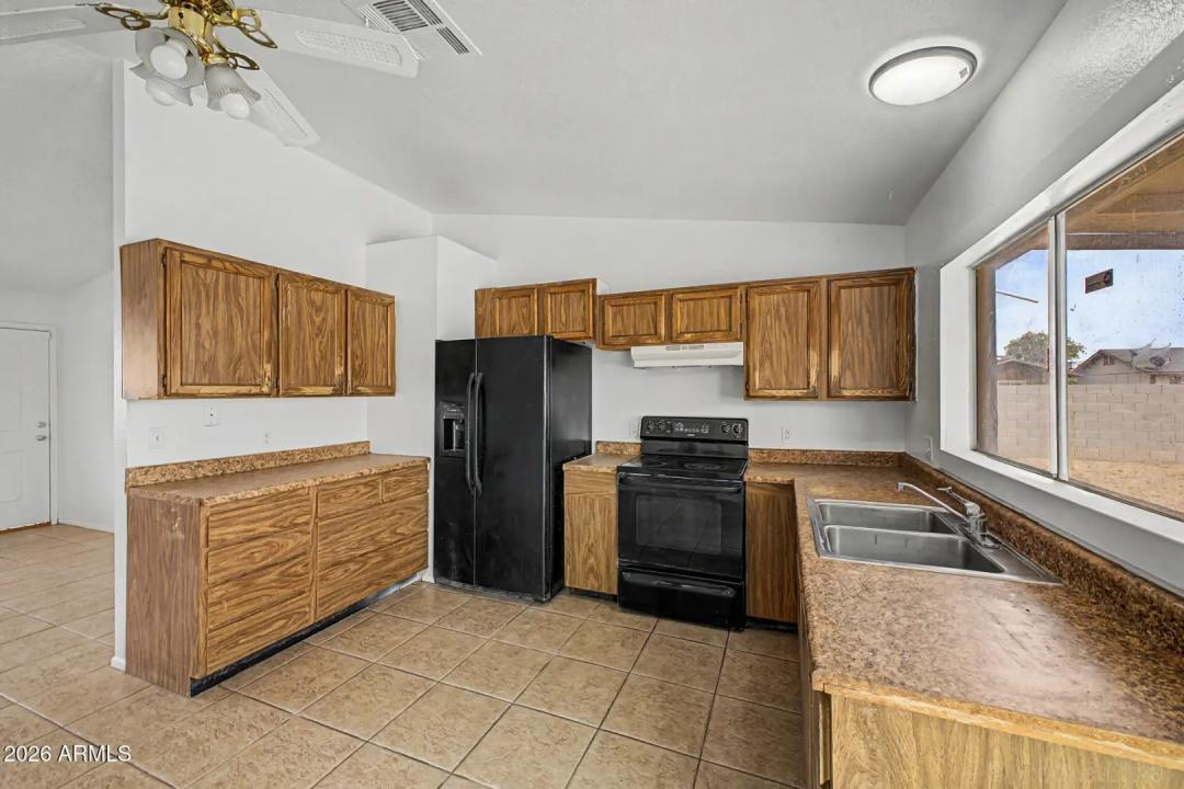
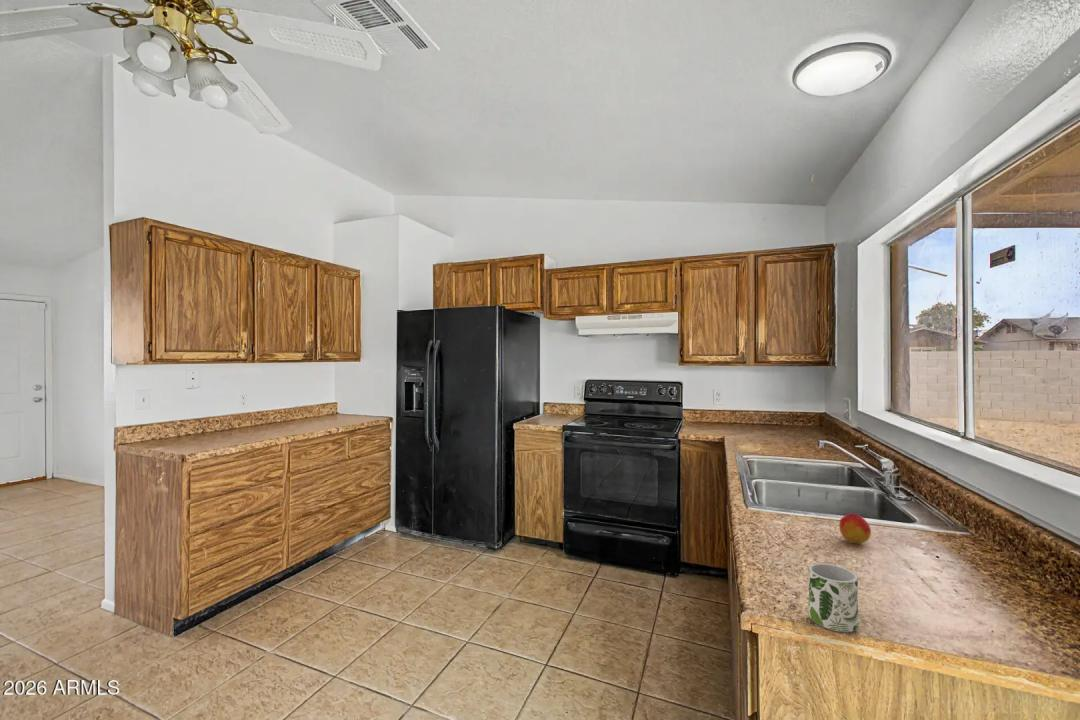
+ mug [808,563,859,633]
+ peach [838,512,872,544]
